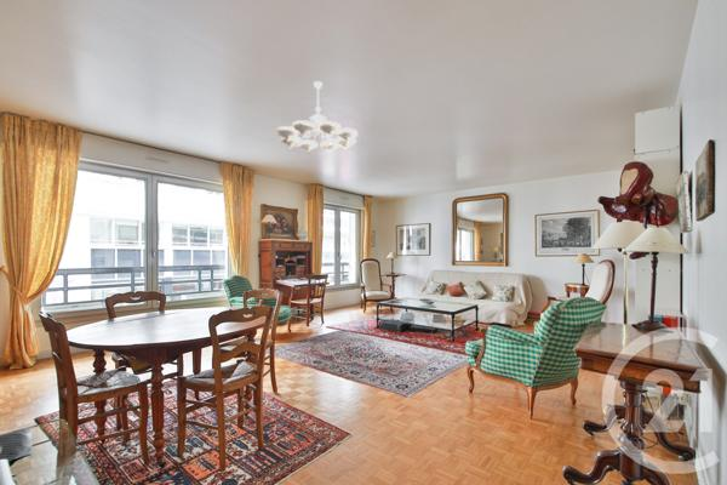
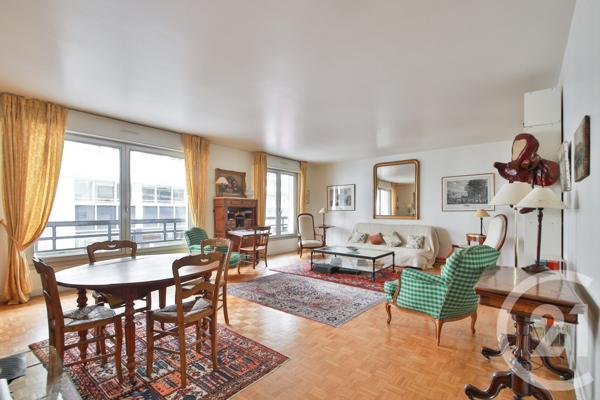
- chandelier [275,80,359,155]
